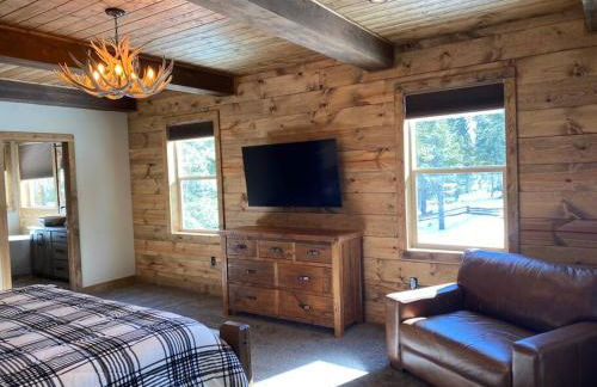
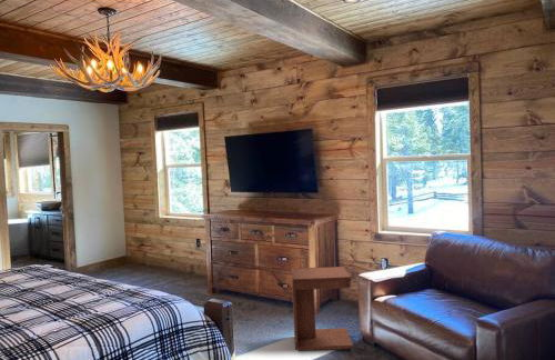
+ side table [291,266,354,352]
